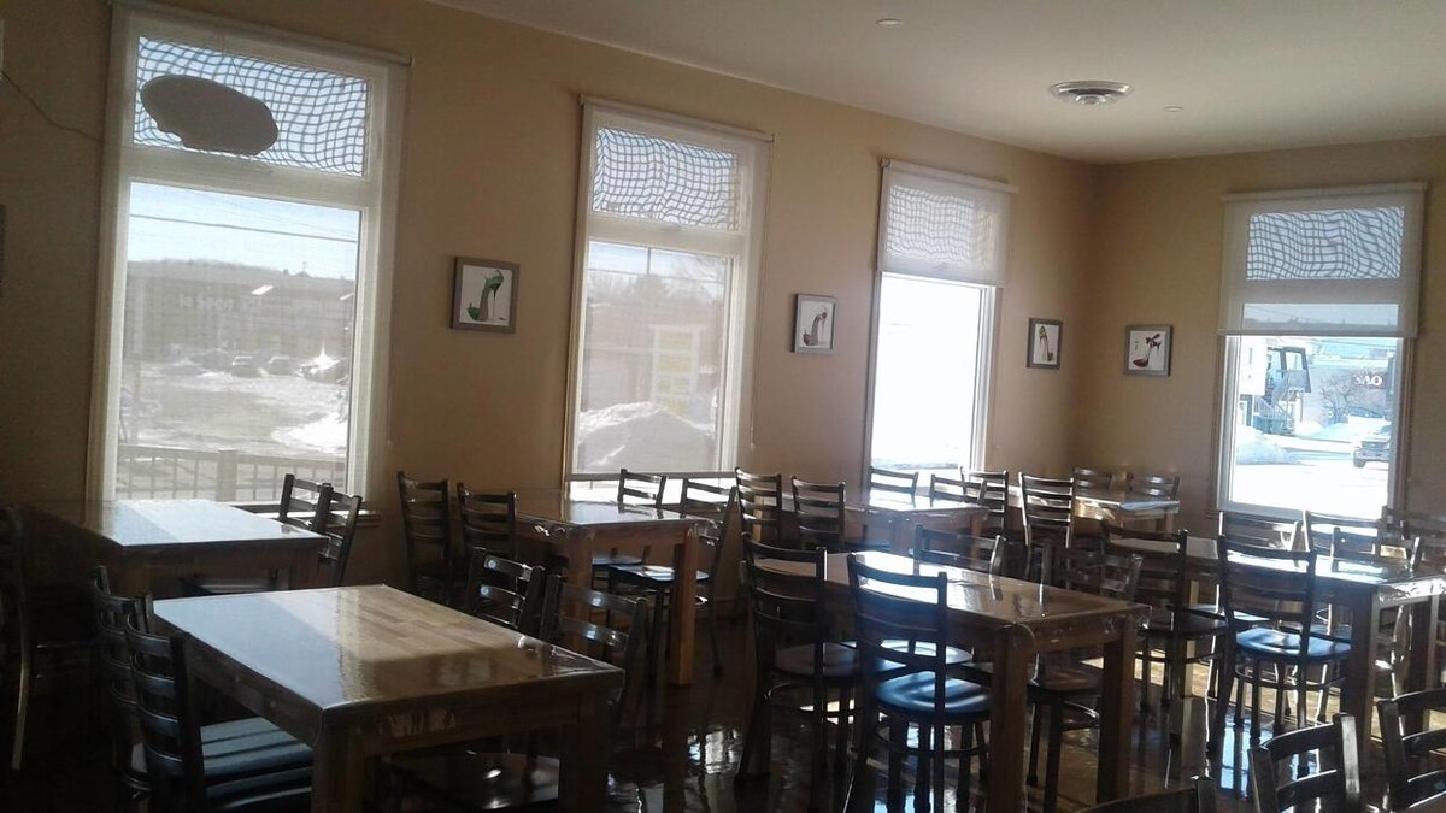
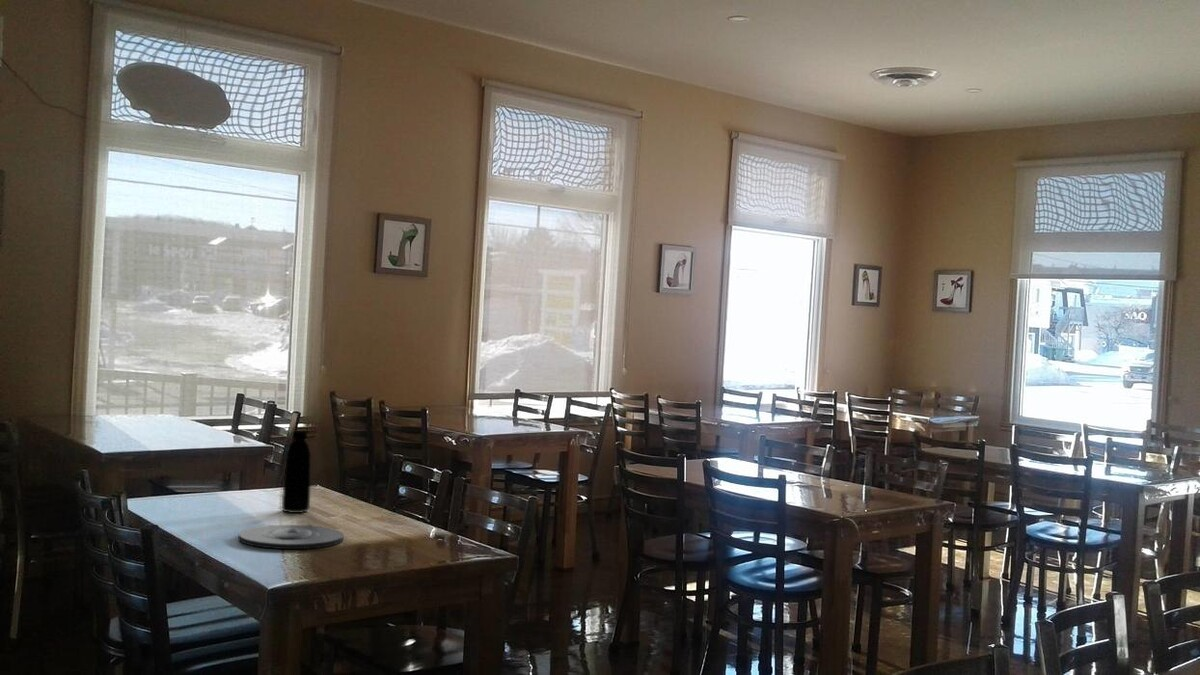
+ bottle [281,430,312,514]
+ plate [237,524,345,550]
